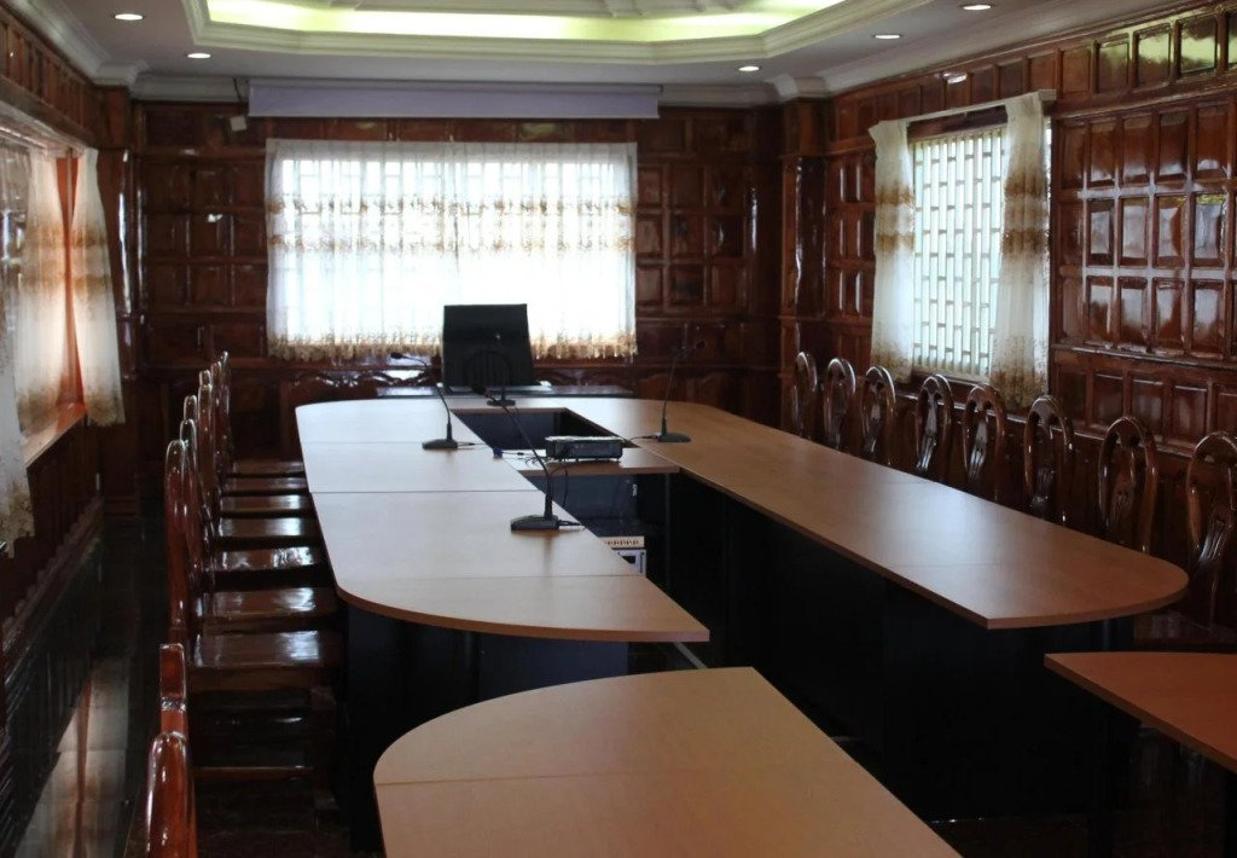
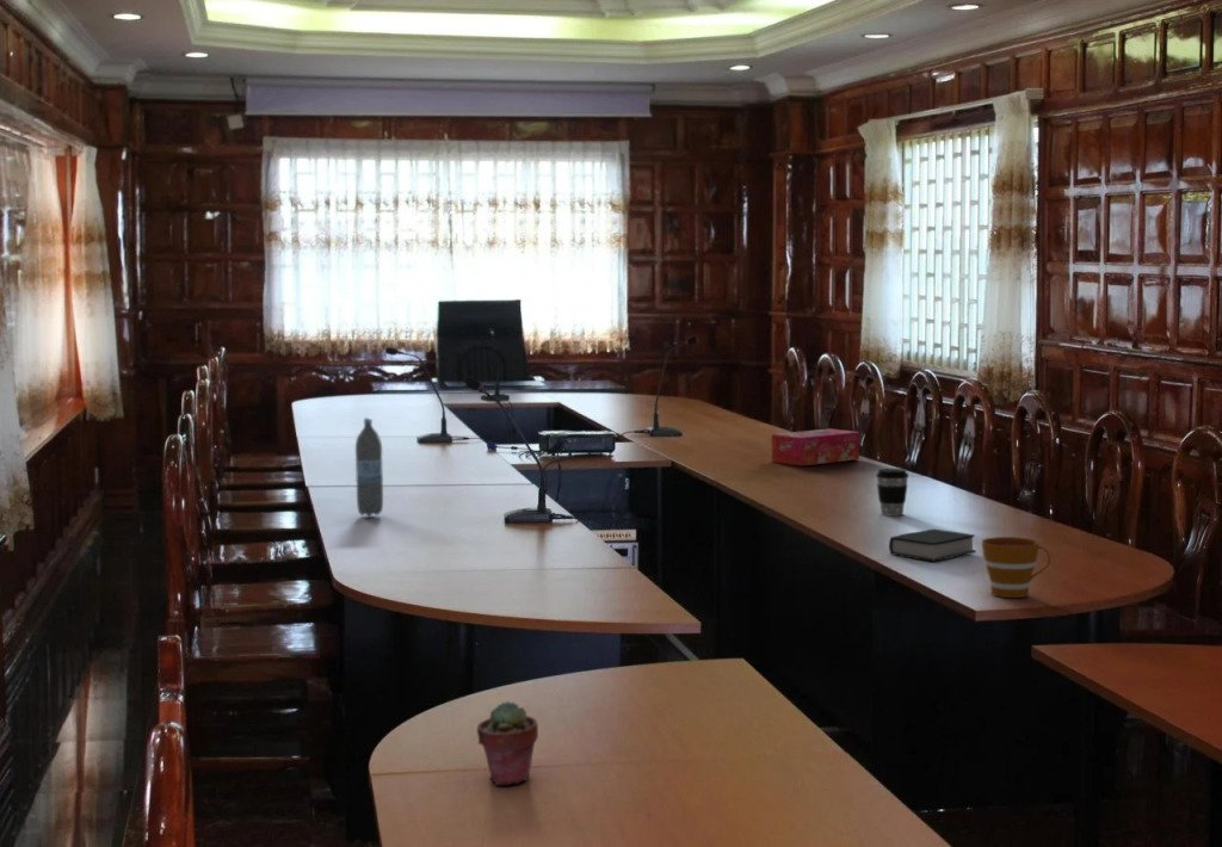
+ potted succulent [476,700,539,786]
+ cup [981,536,1051,599]
+ book [888,527,977,563]
+ tissue box [771,427,860,466]
+ water bottle [354,416,384,517]
+ coffee cup [875,468,909,518]
